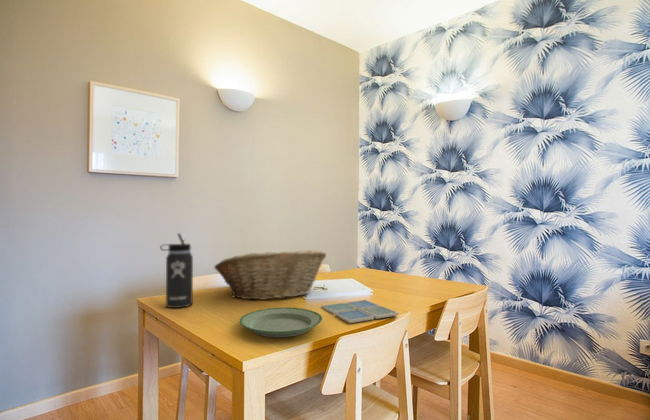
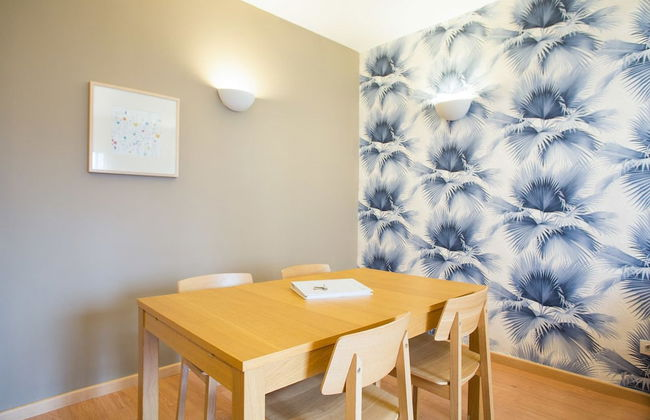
- plate [238,307,323,338]
- drink coaster [320,299,400,324]
- thermos bottle [159,232,194,309]
- fruit basket [213,249,327,301]
